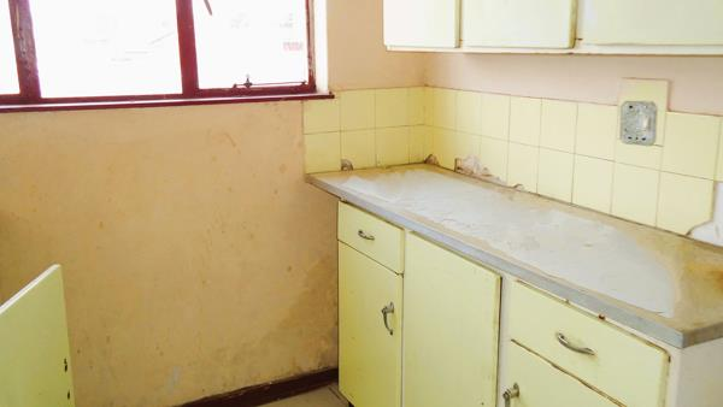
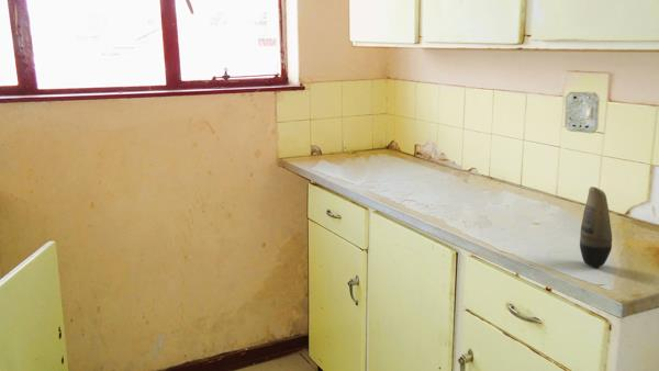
+ cosmetic container [579,186,613,268]
